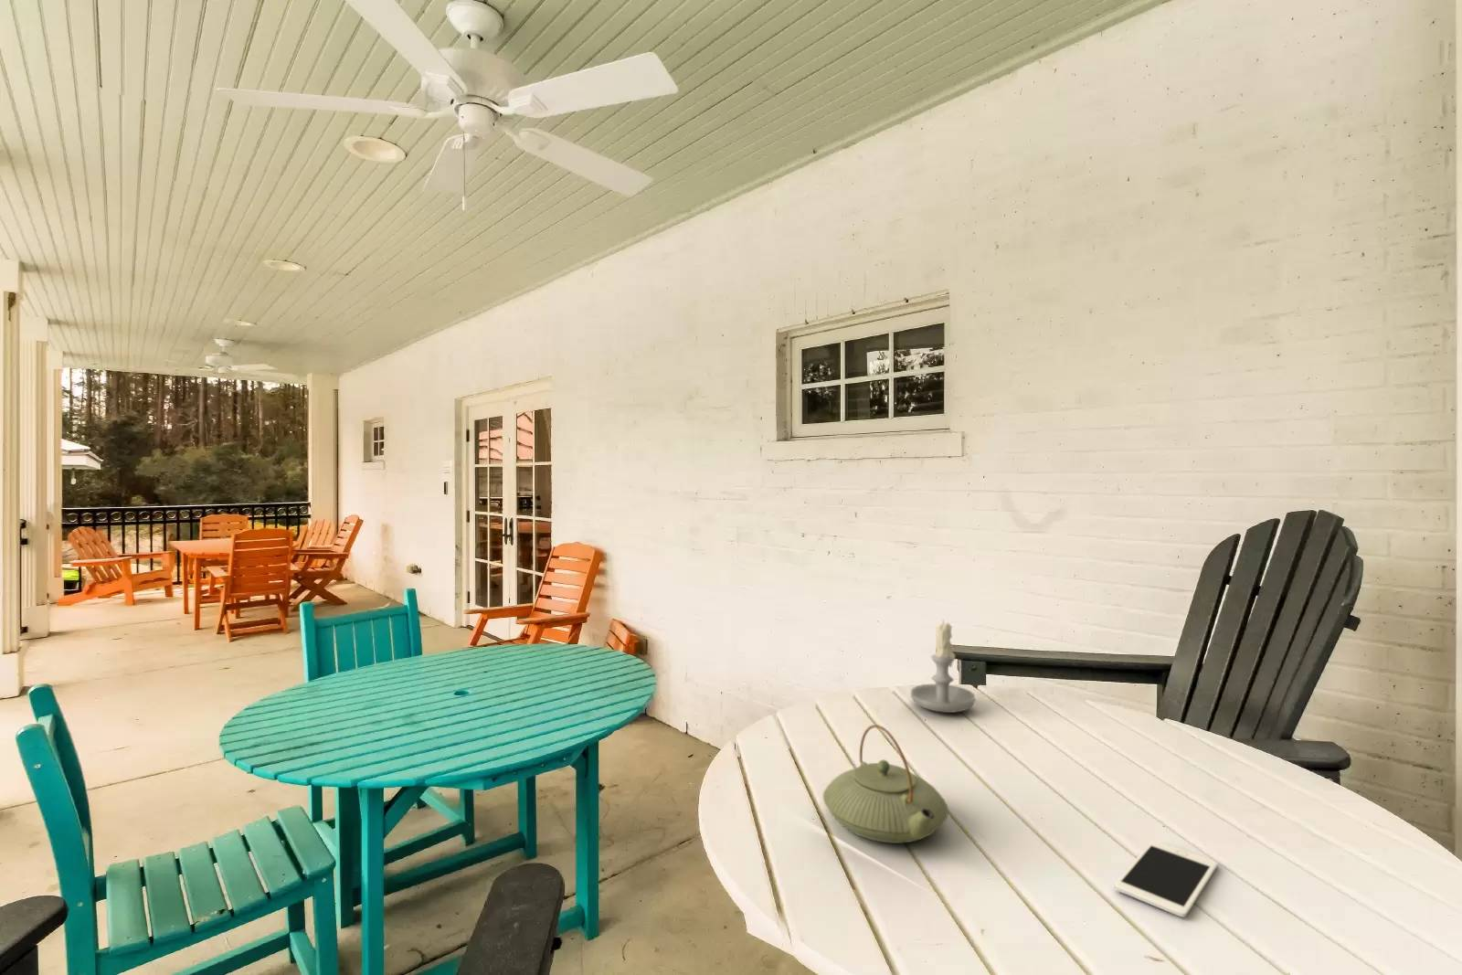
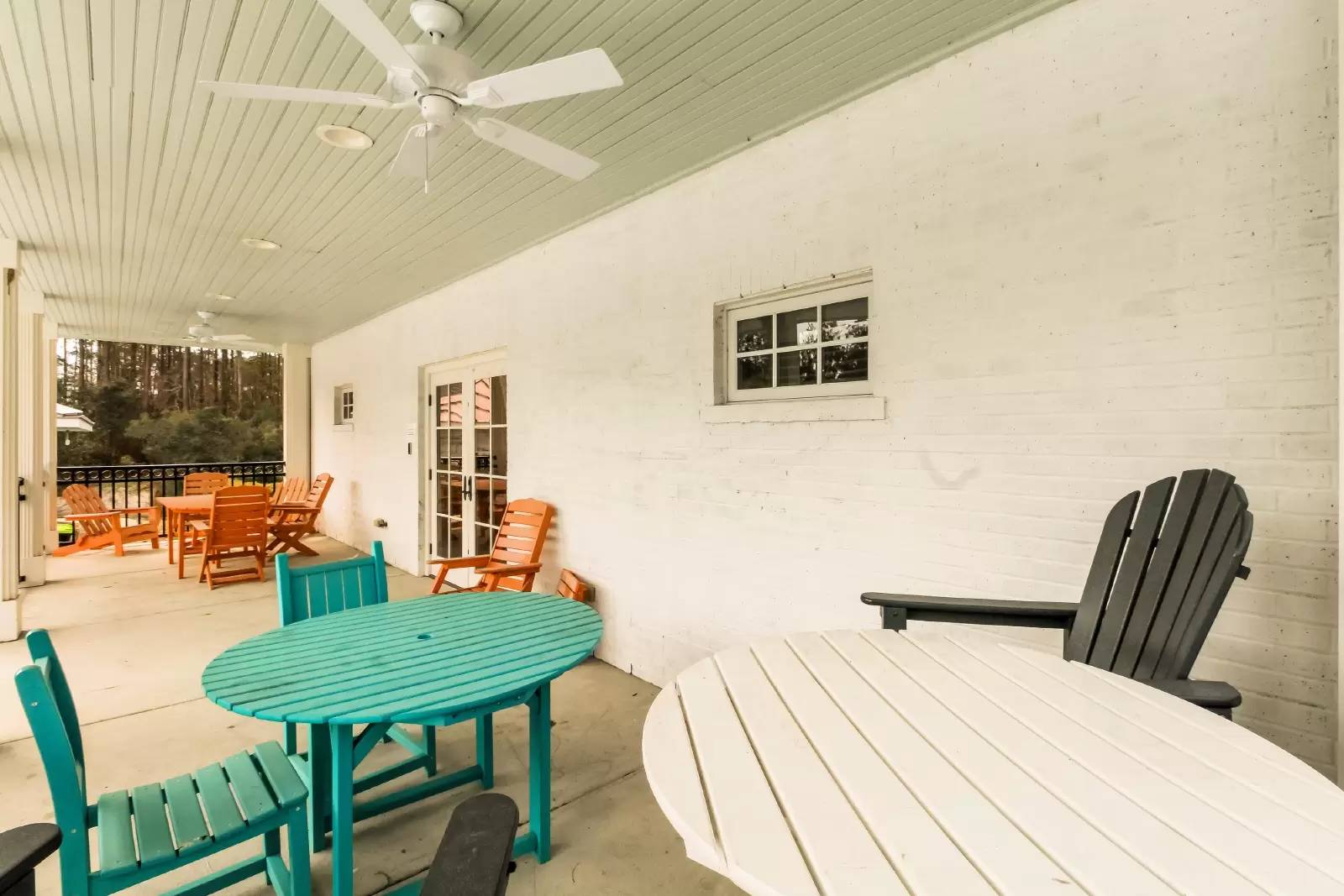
- cell phone [1114,839,1219,918]
- teapot [822,724,949,844]
- candle [910,619,977,714]
